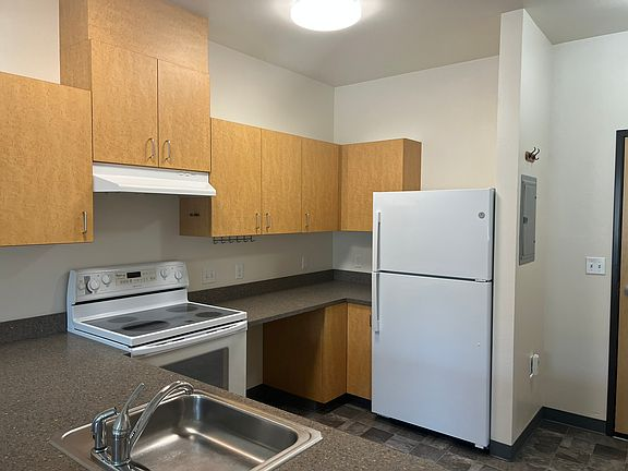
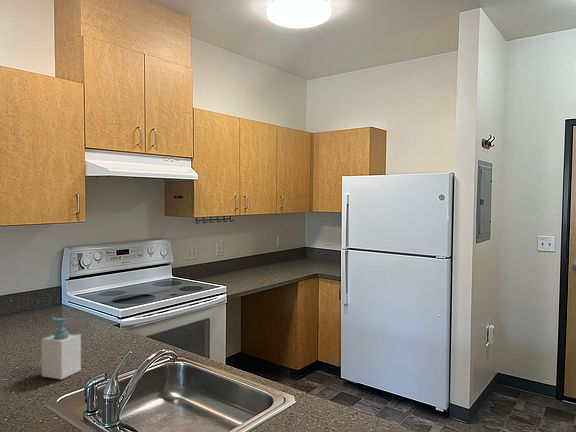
+ soap bottle [41,317,82,381]
